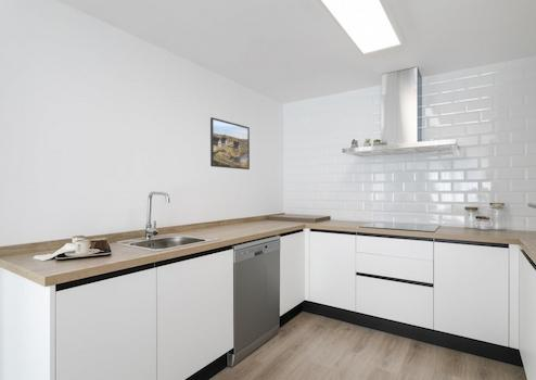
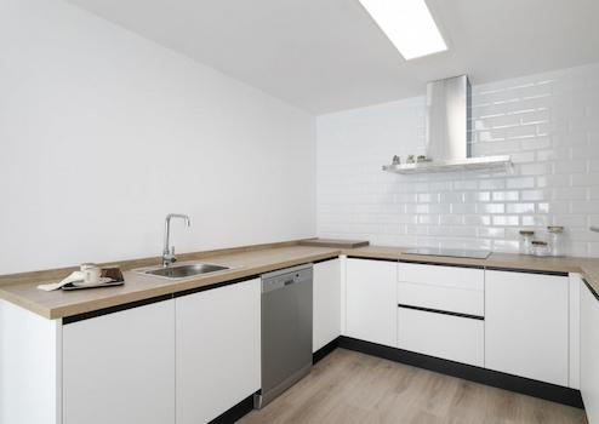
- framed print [209,116,251,170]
